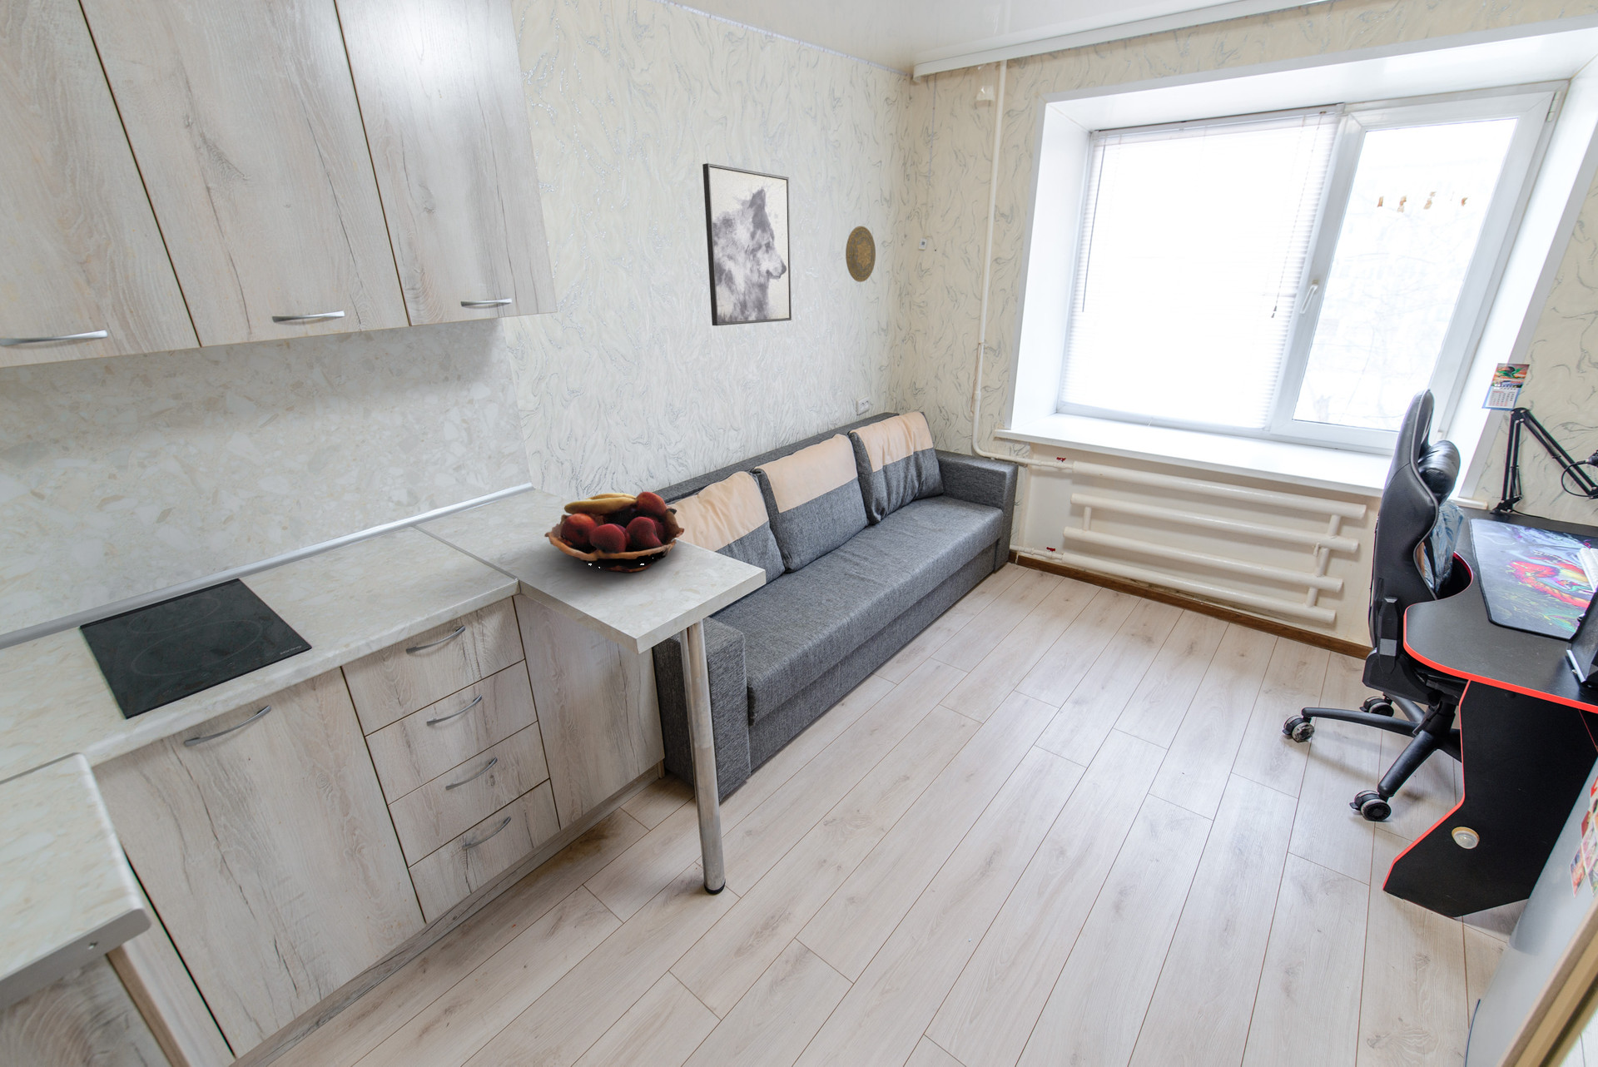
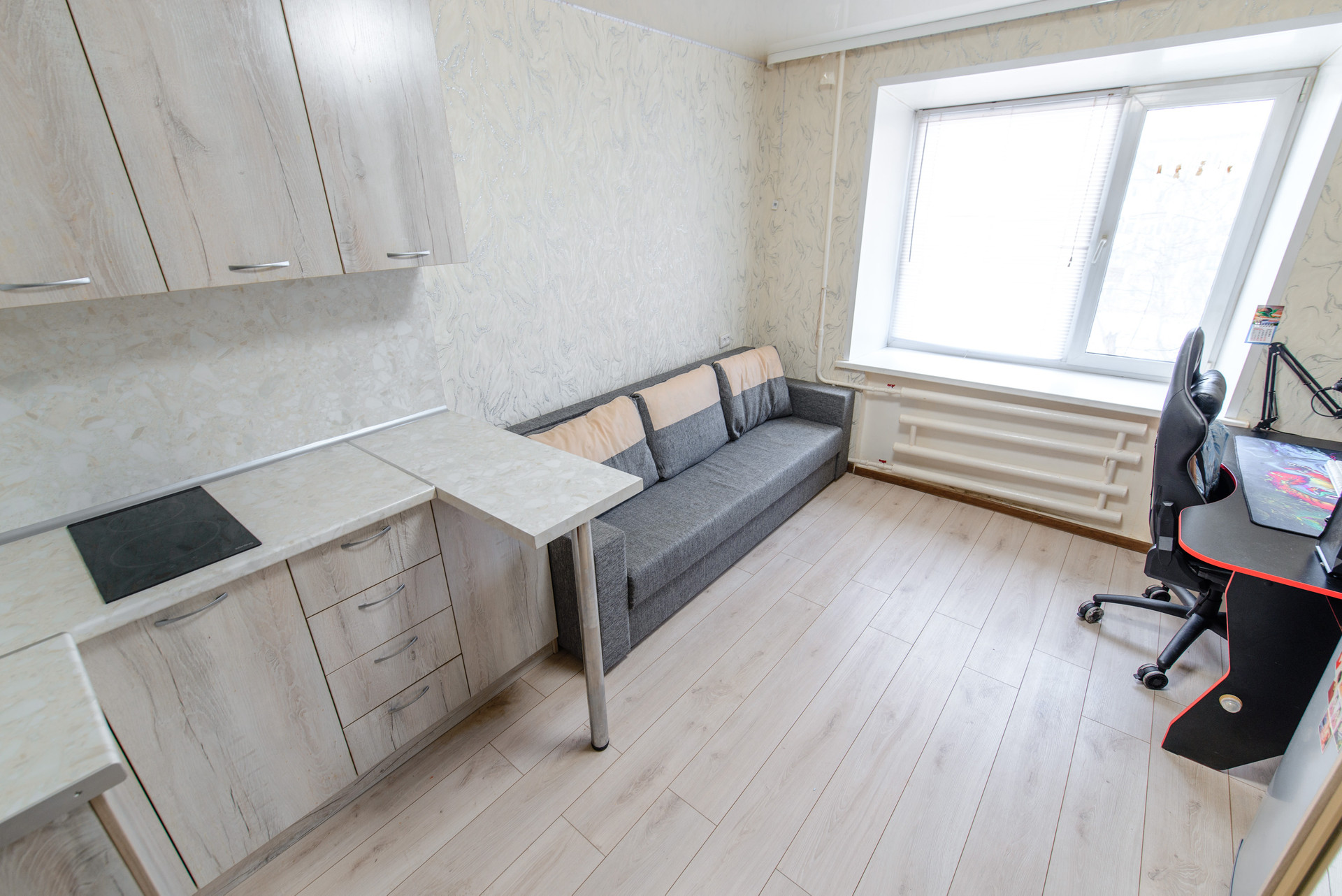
- fruit basket [543,491,685,573]
- decorative plate [844,225,876,283]
- wall art [701,162,792,326]
